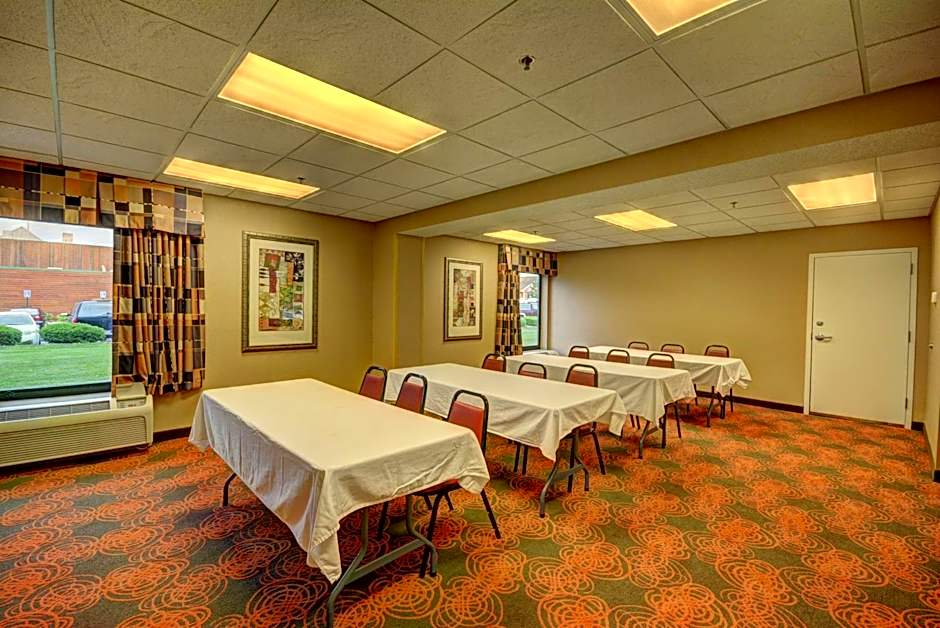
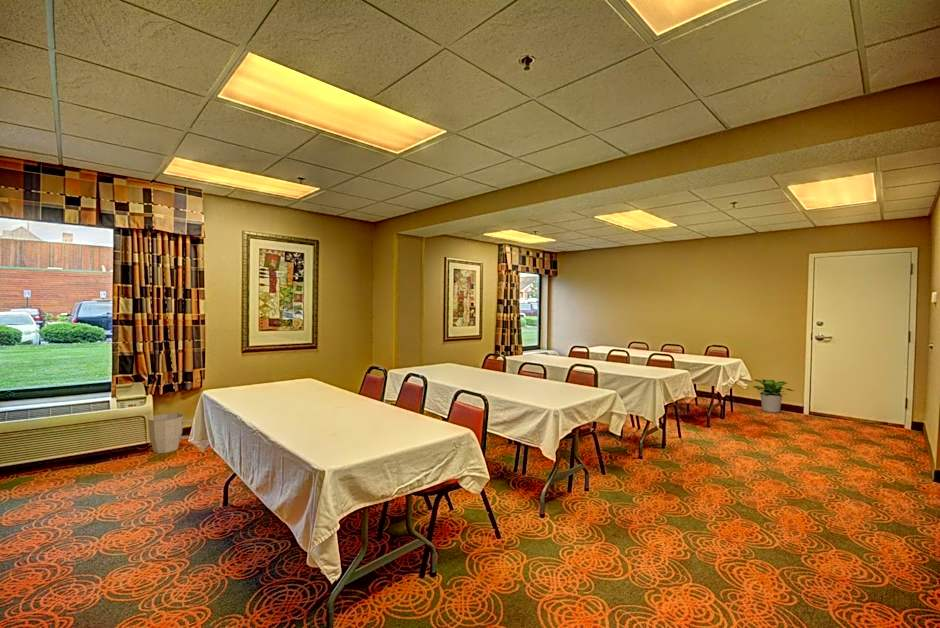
+ potted plant [751,378,795,414]
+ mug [147,412,193,454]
